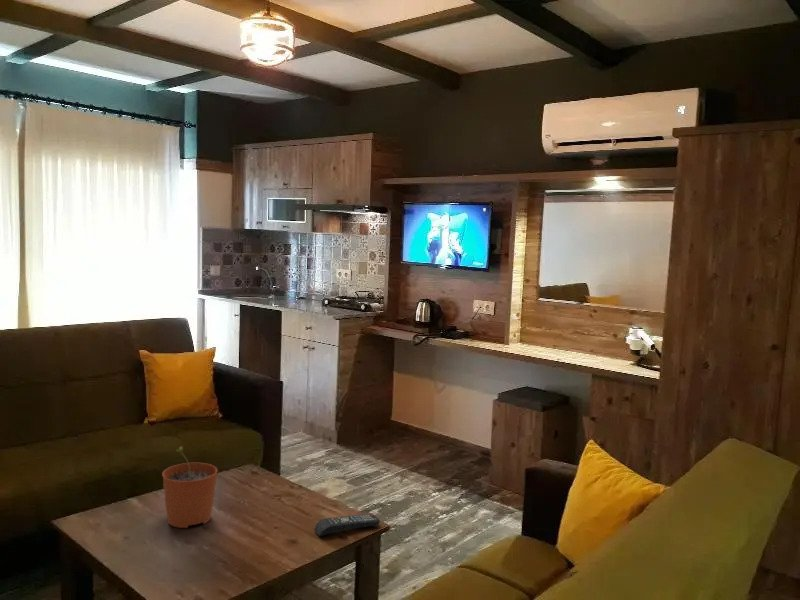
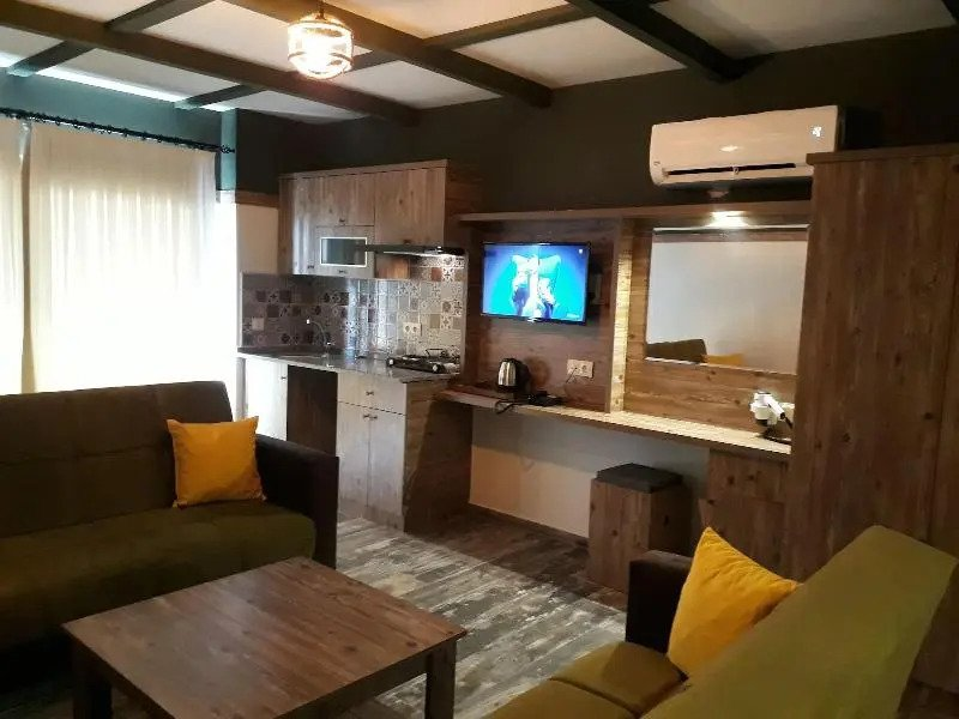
- remote control [314,513,381,537]
- plant pot [161,445,218,529]
